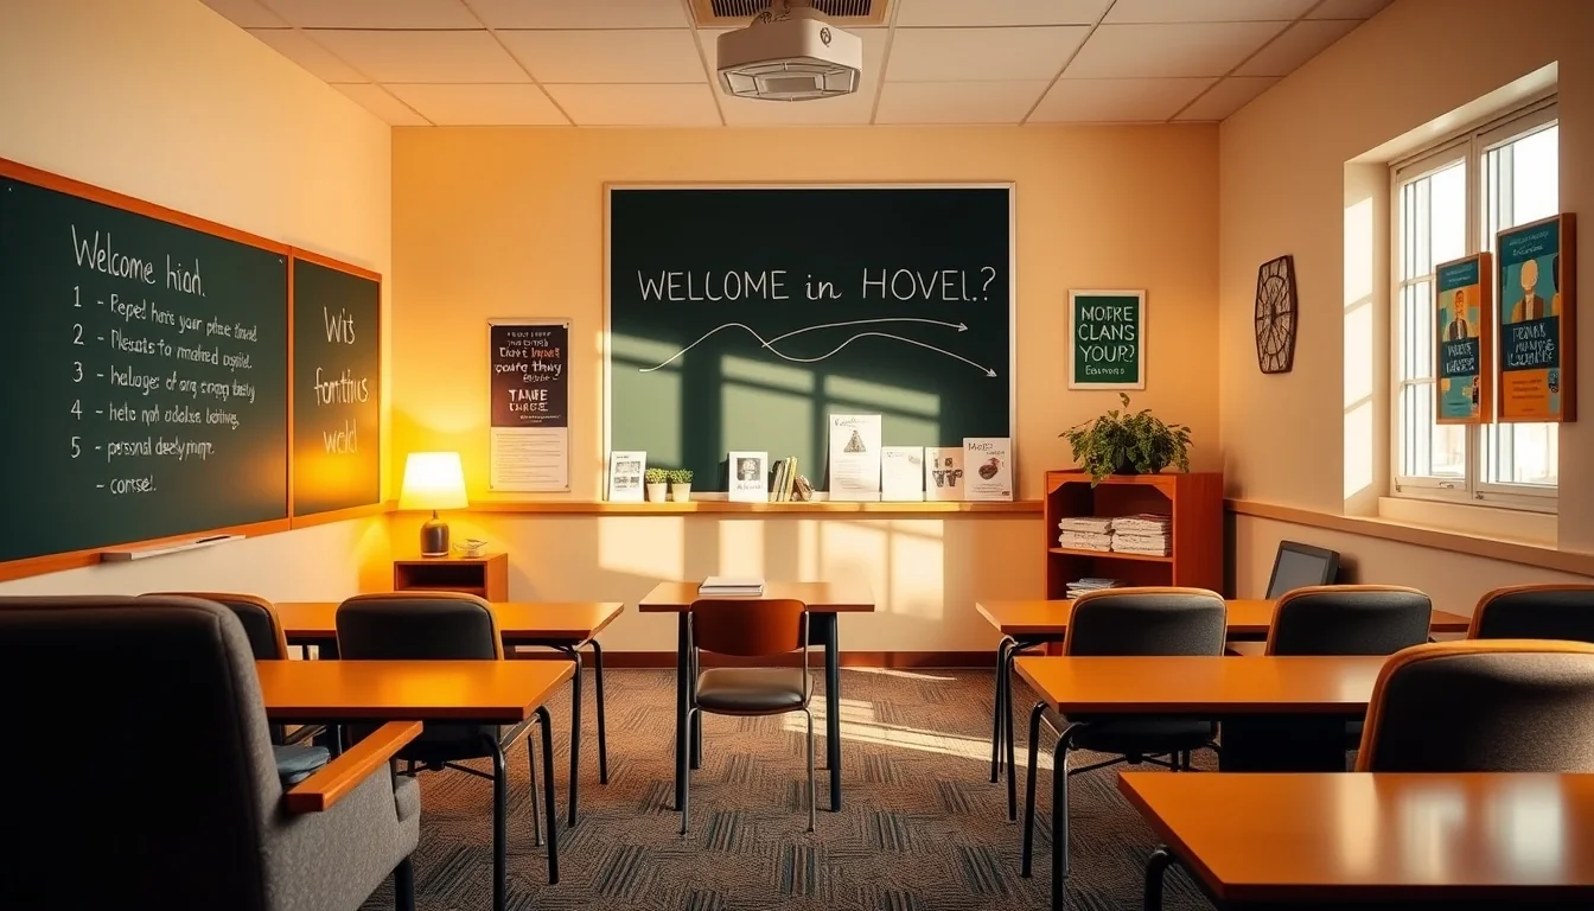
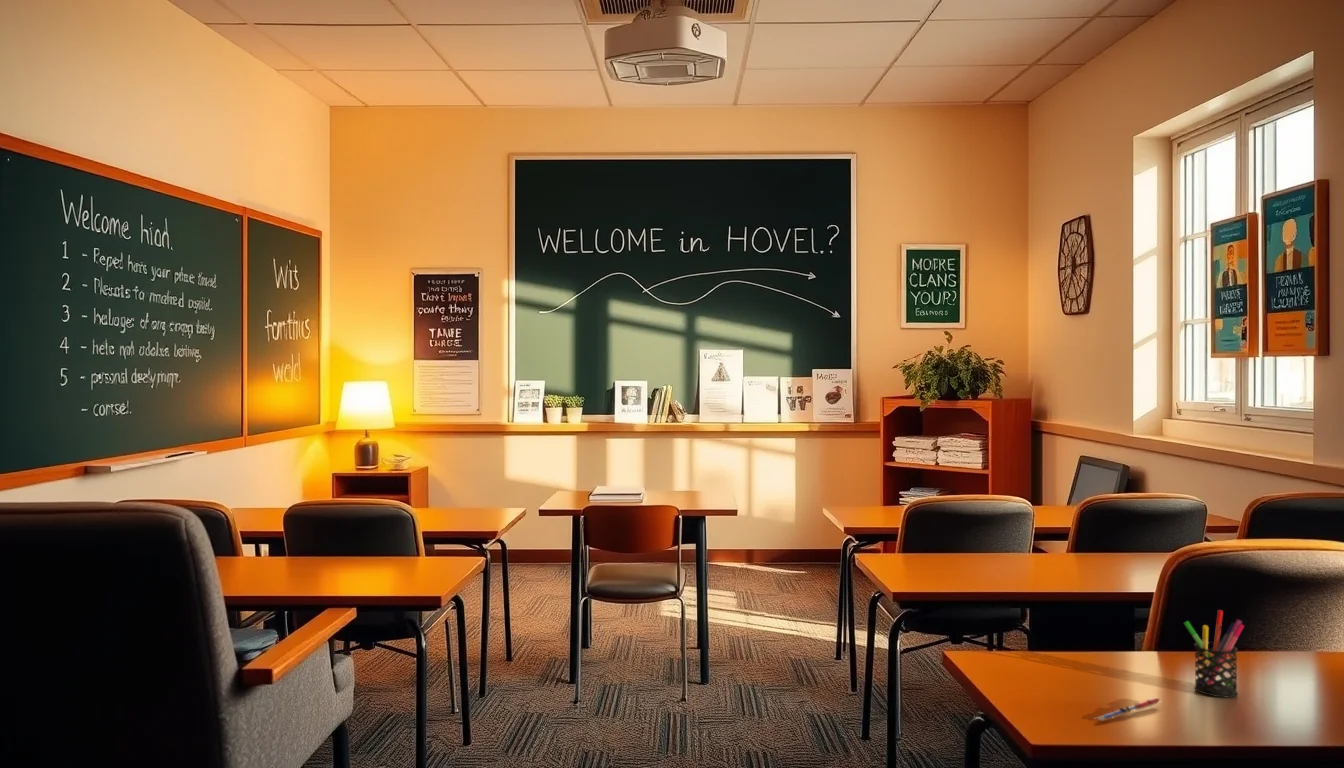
+ pen holder [1183,609,1245,698]
+ pen [1093,697,1162,722]
